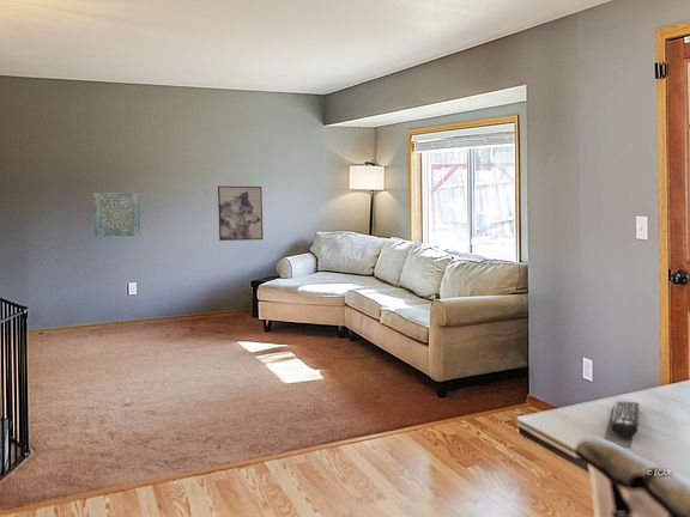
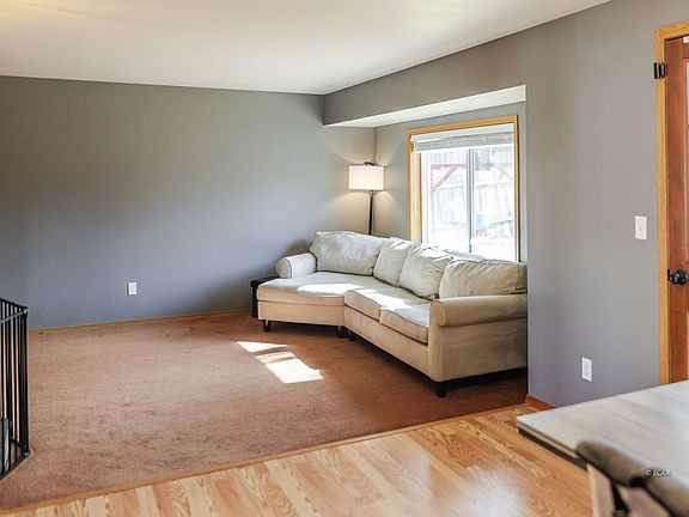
- wall art [92,191,141,237]
- wall art [217,185,265,242]
- remote control [610,400,640,437]
